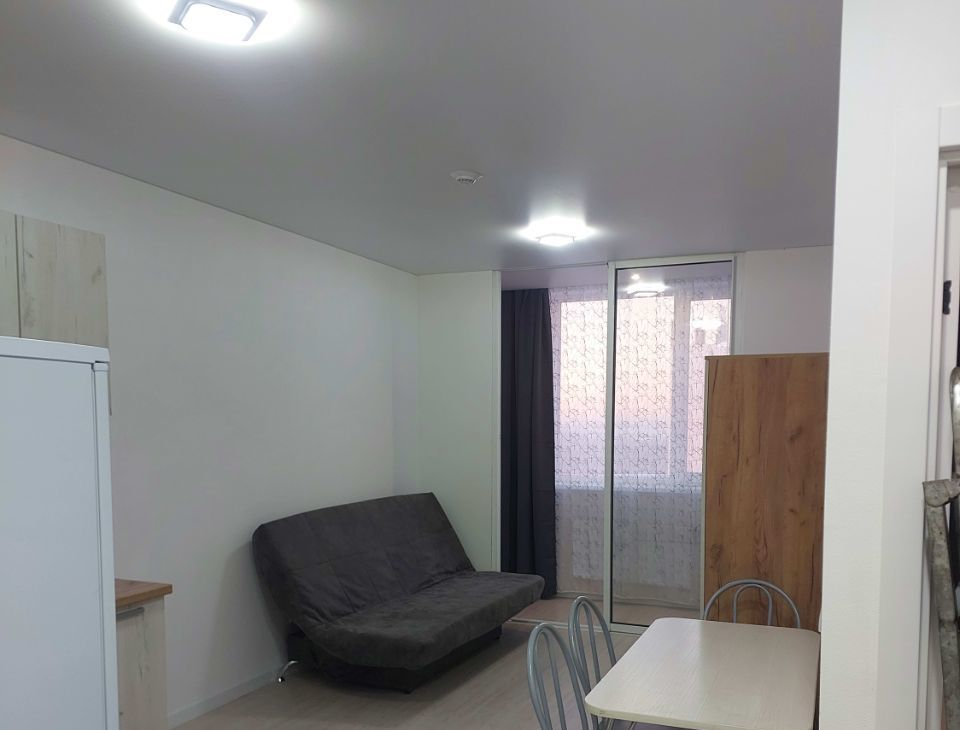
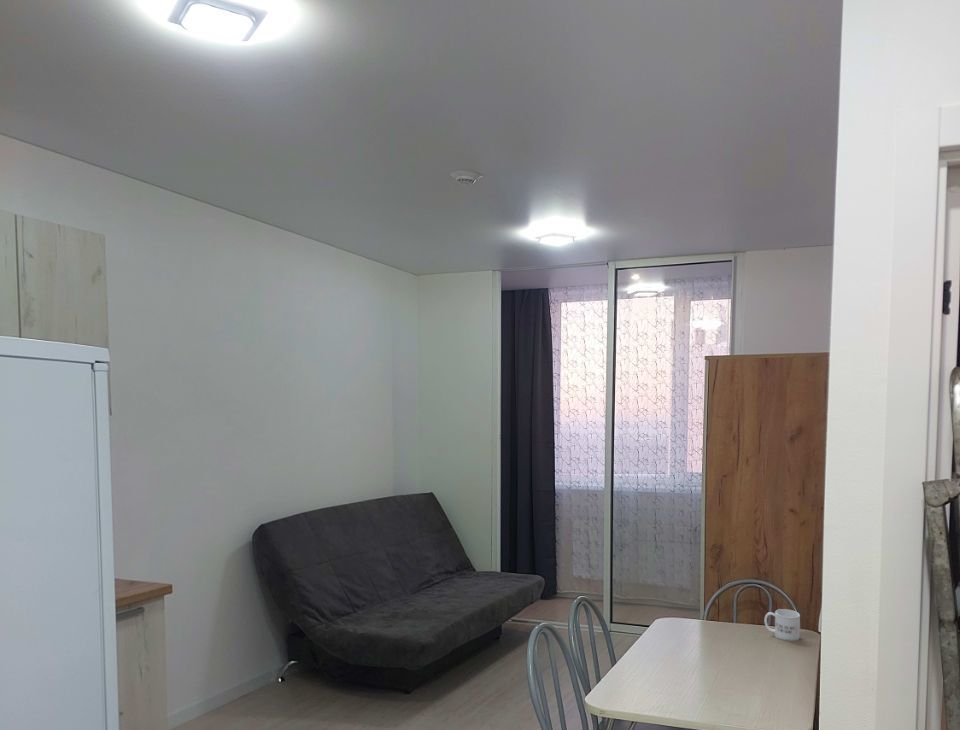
+ mug [763,608,801,642]
